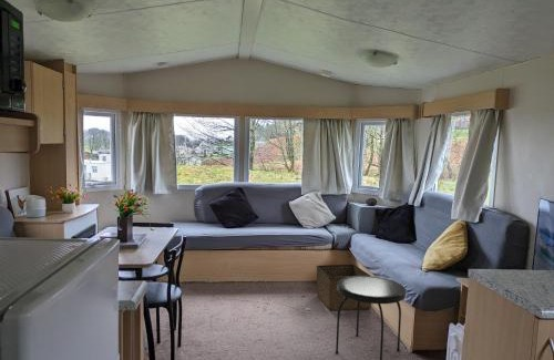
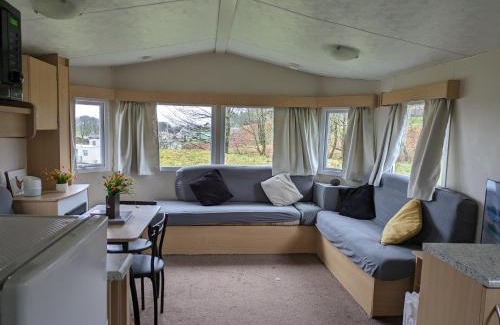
- side table [335,275,408,360]
- storage bin [315,264,372,312]
